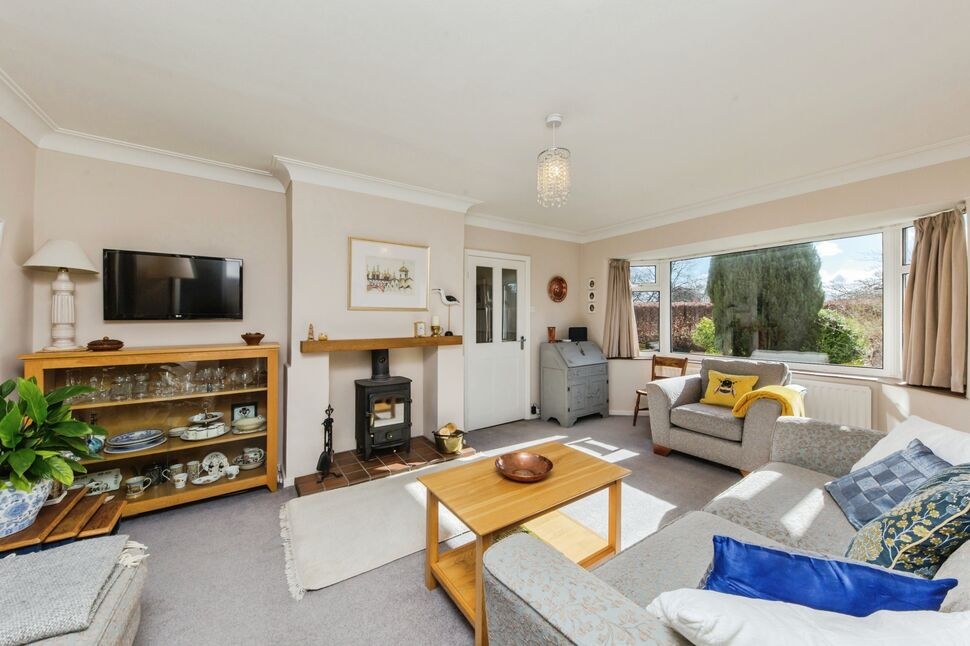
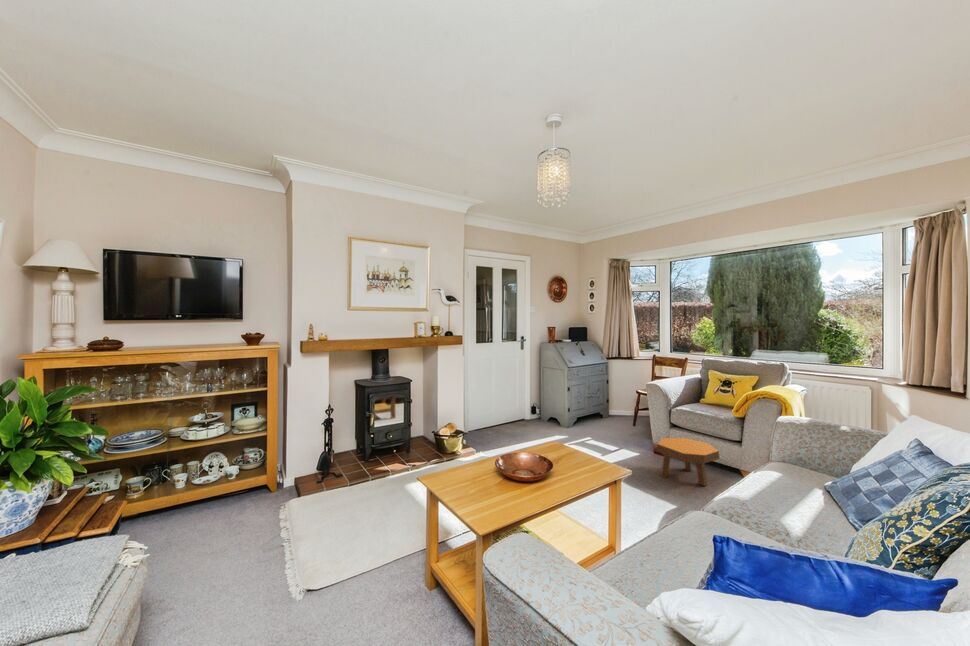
+ footstool [654,437,720,487]
